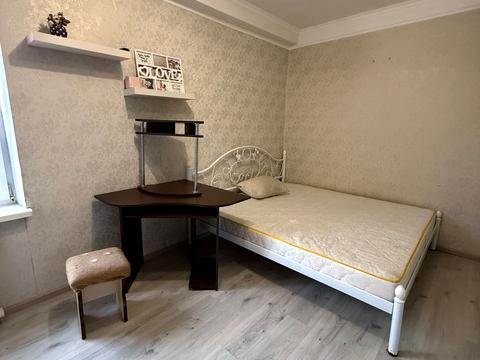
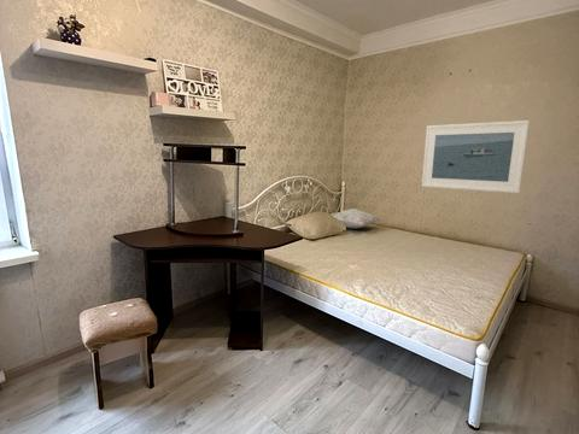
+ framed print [421,119,531,194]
+ decorative pillow [332,207,382,229]
